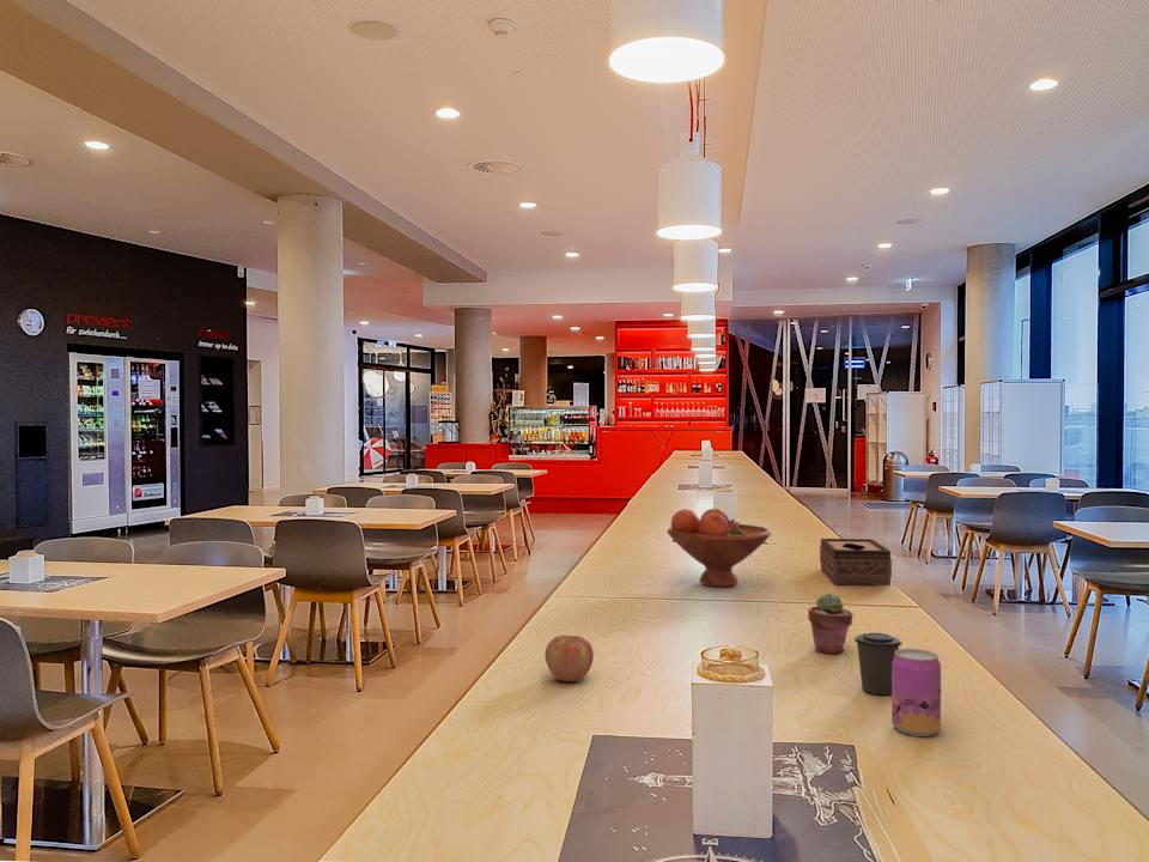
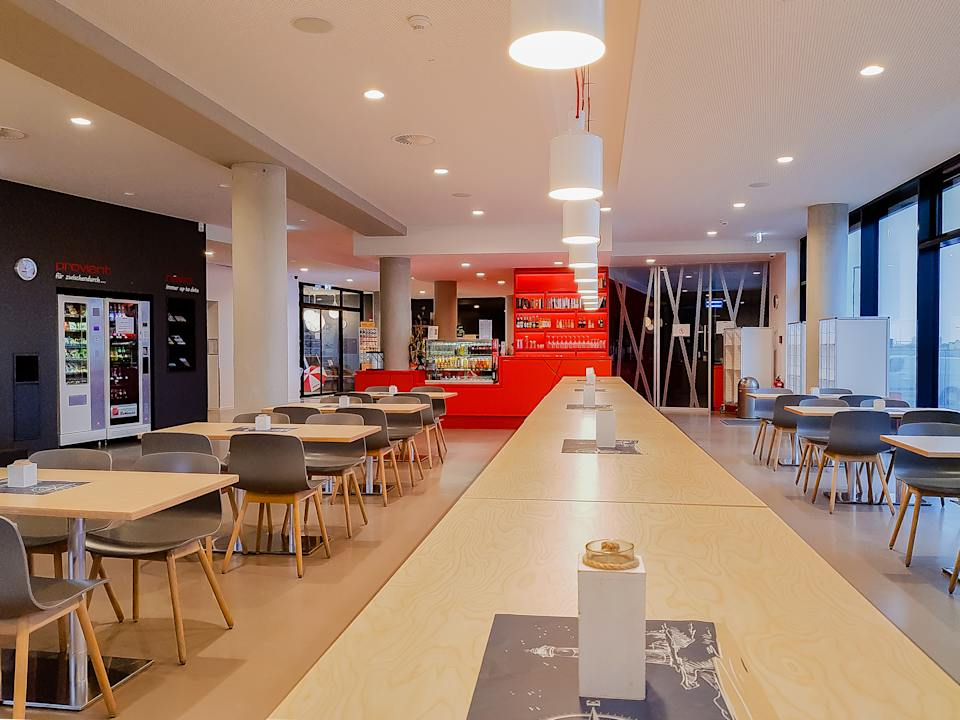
- beer can [890,648,942,737]
- coffee cup [853,632,902,696]
- fruit bowl [665,508,772,588]
- apple [543,635,595,682]
- potted succulent [807,591,855,655]
- tissue box [819,538,893,587]
